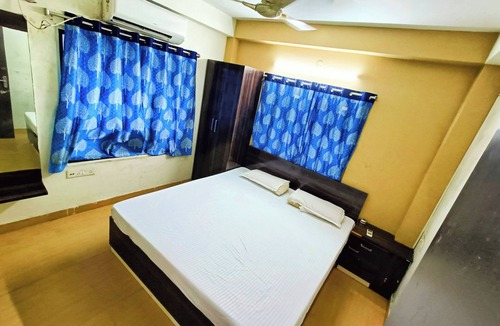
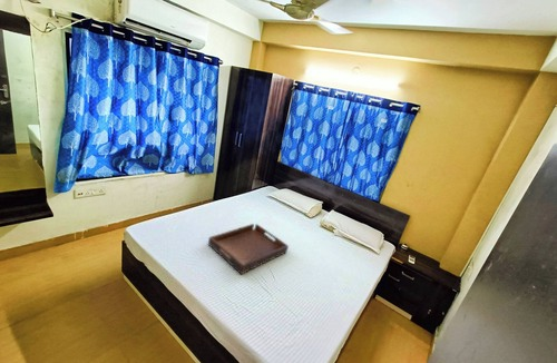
+ serving tray [207,223,290,275]
